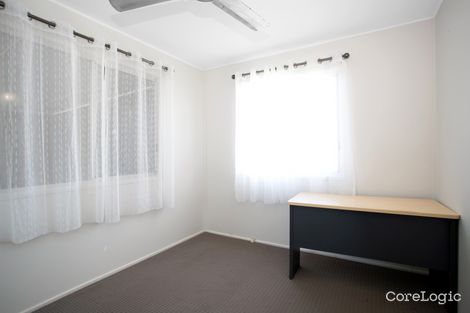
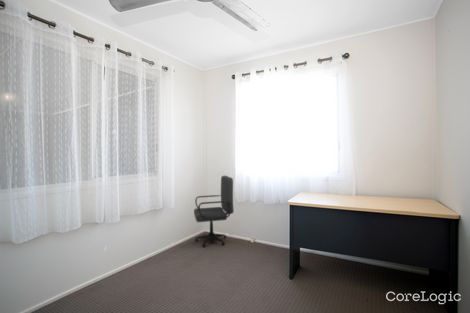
+ office chair [193,175,235,248]
